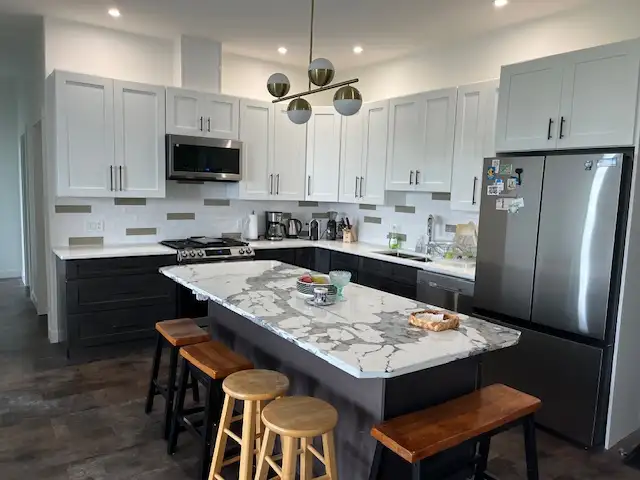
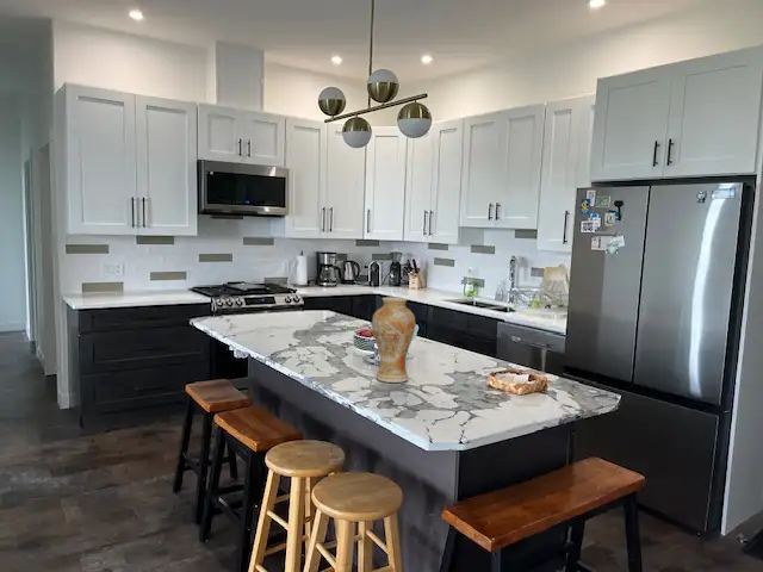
+ vase [371,296,416,384]
